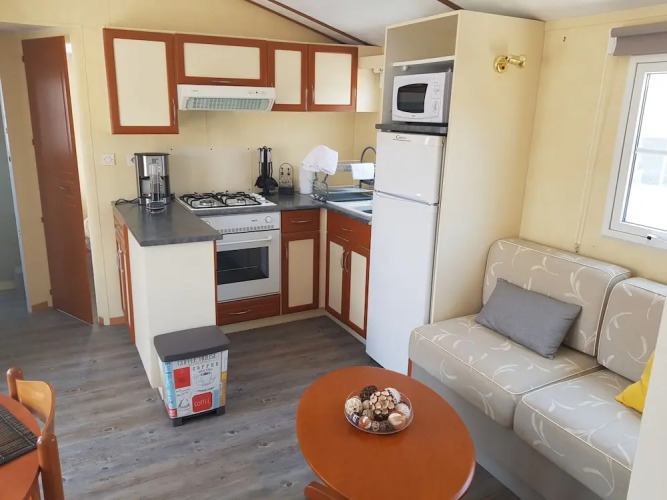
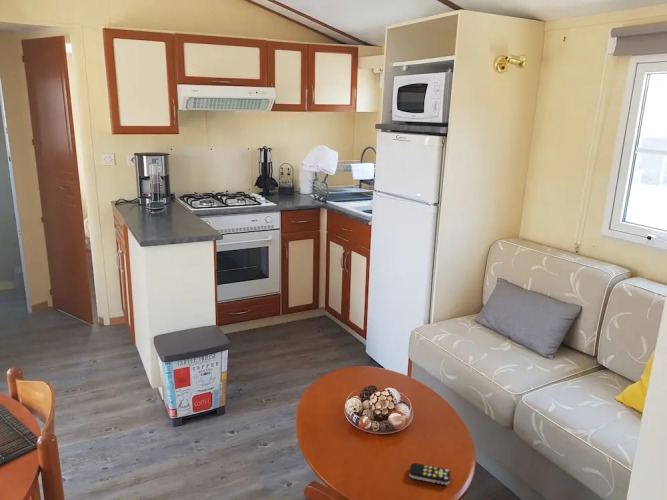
+ remote control [408,462,451,486]
